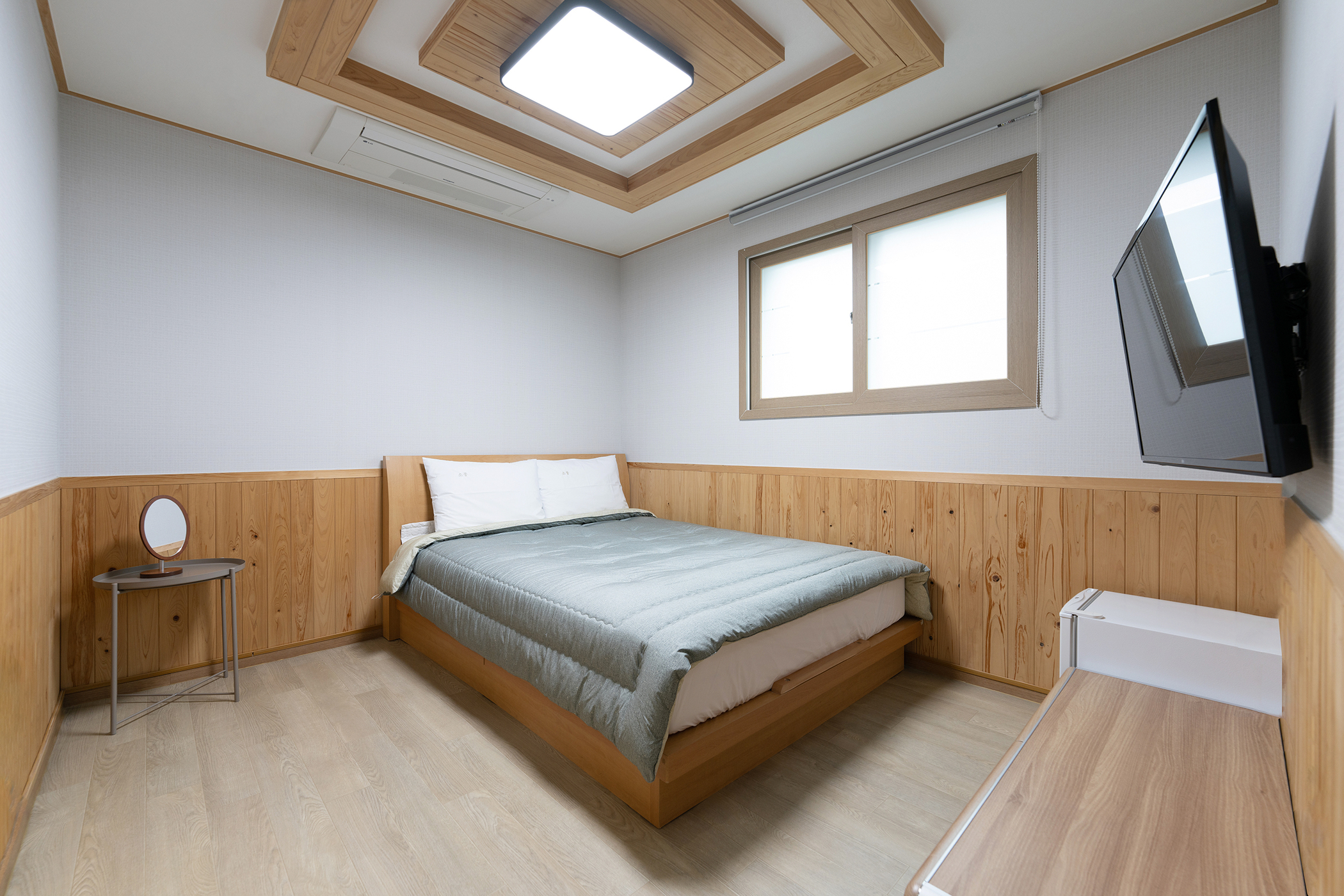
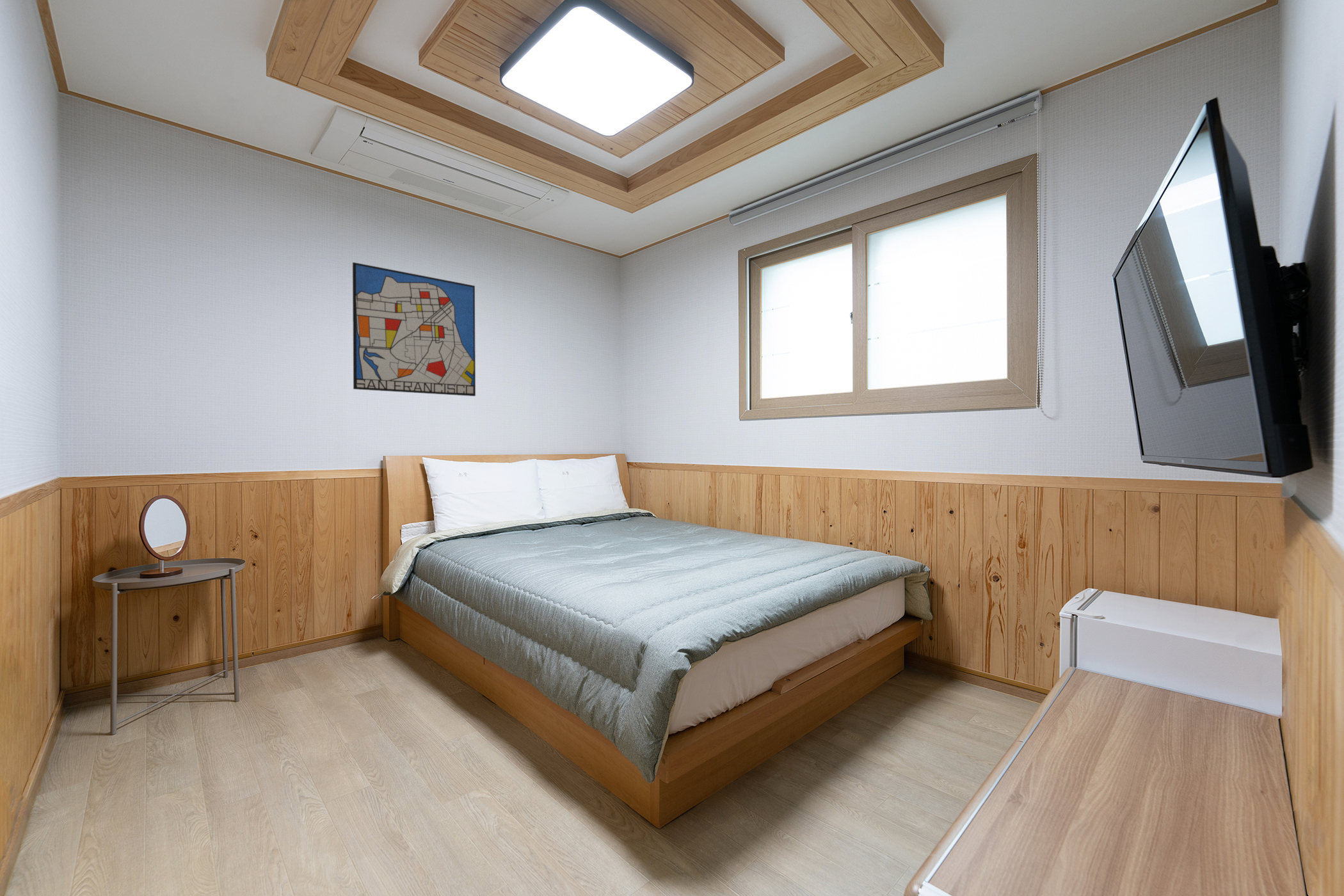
+ wall art [352,262,476,397]
